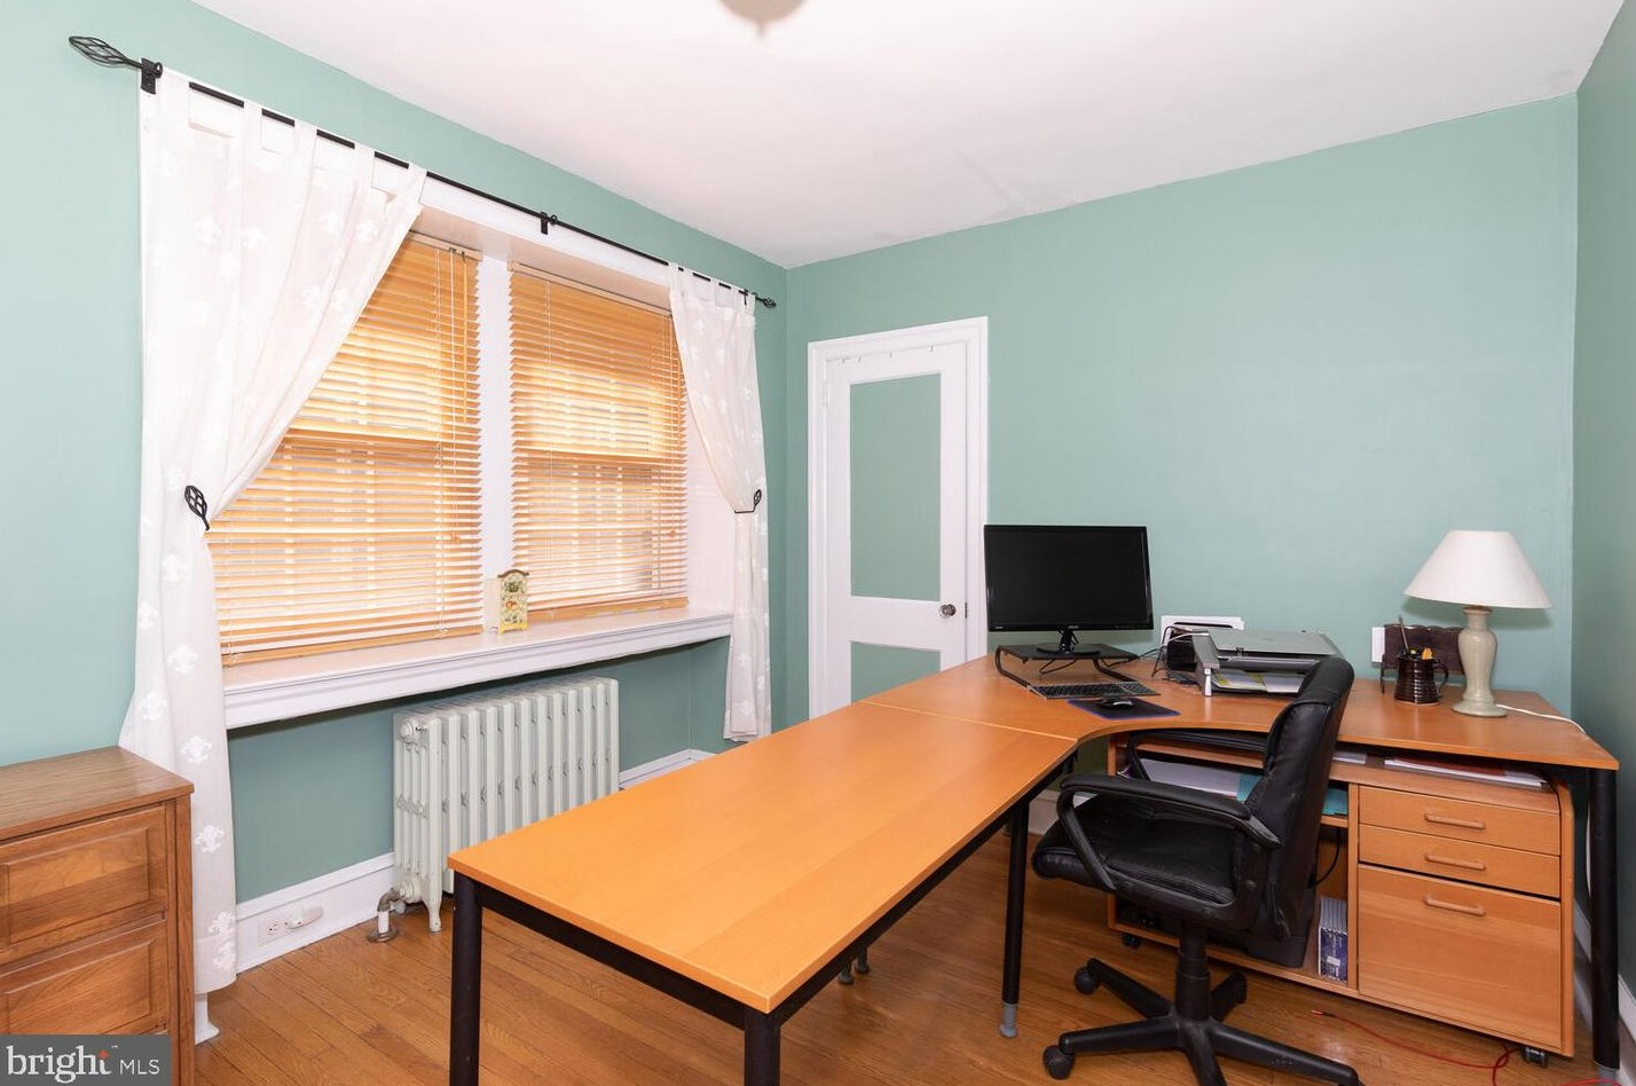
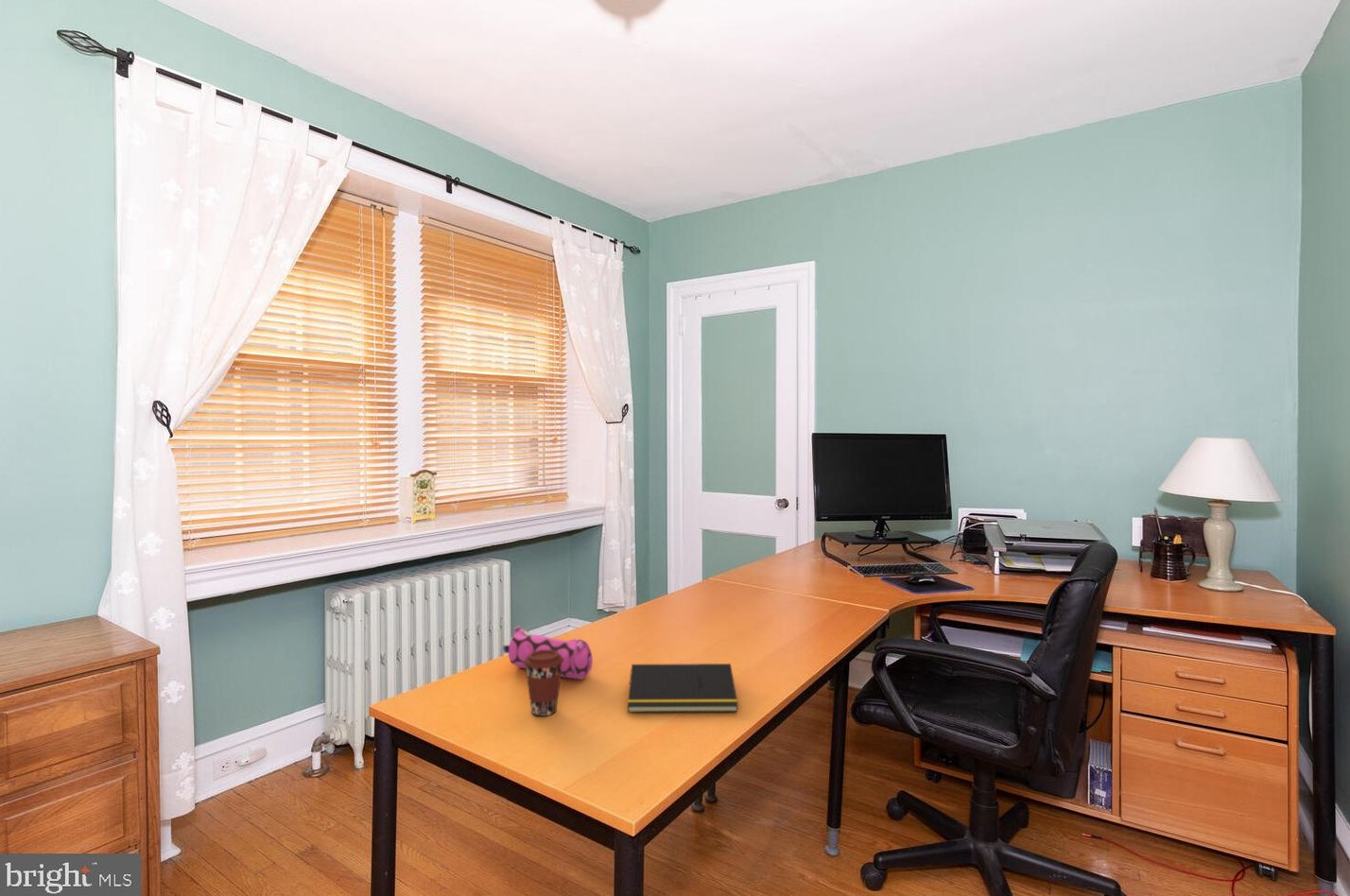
+ notepad [627,663,739,714]
+ coffee cup [524,649,563,717]
+ pencil case [502,625,594,681]
